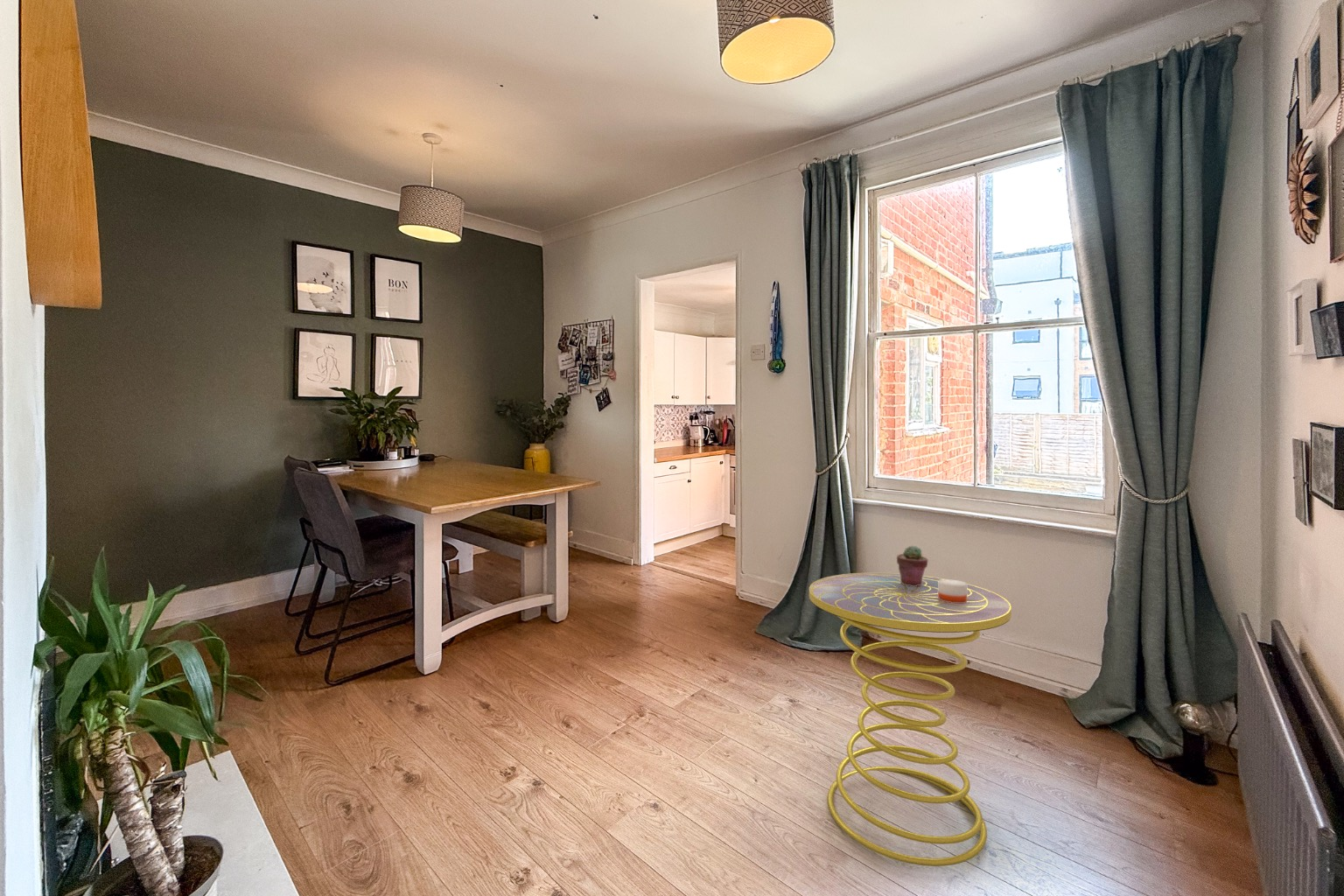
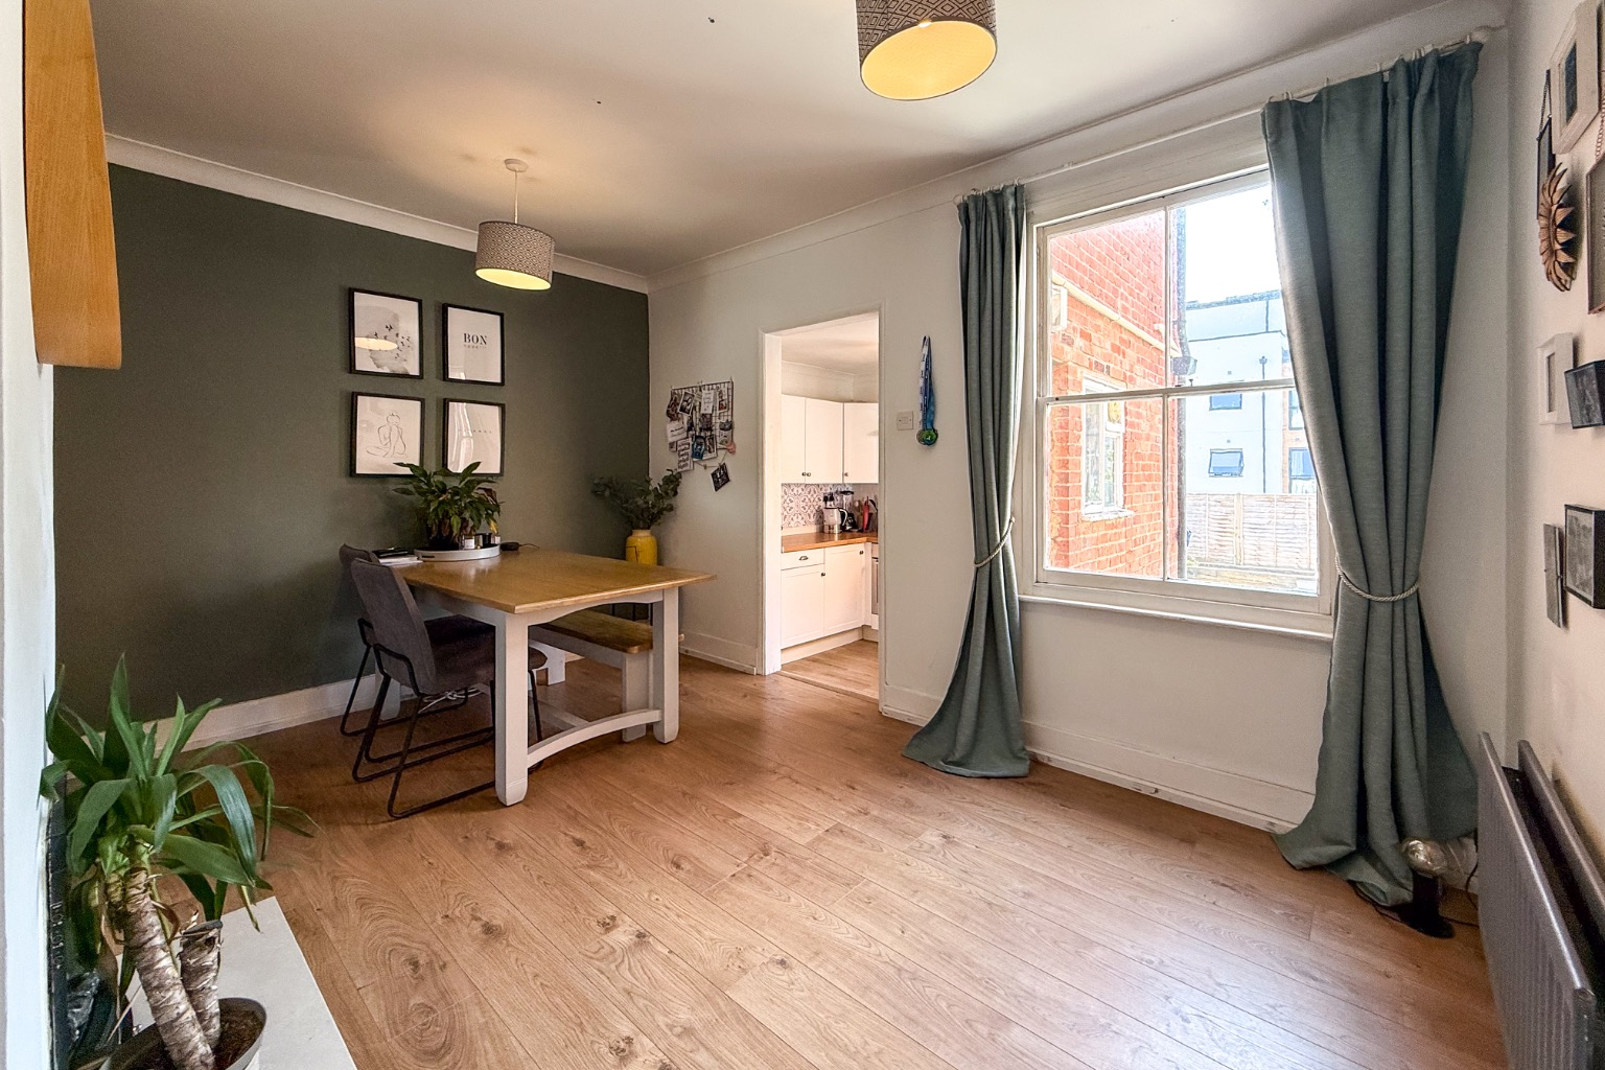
- potted succulent [896,545,928,586]
- candle [938,573,968,603]
- side table [809,572,1012,867]
